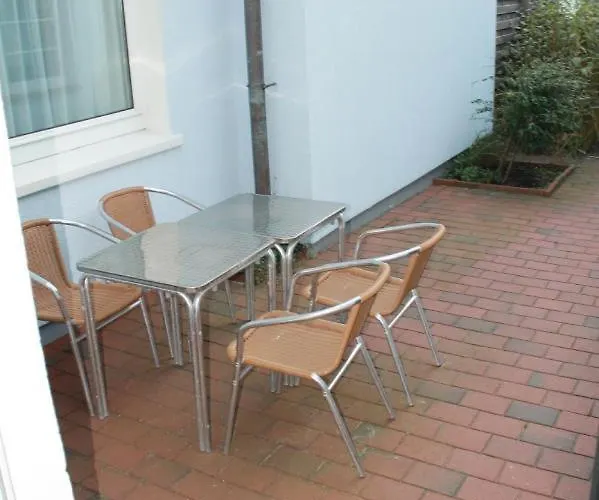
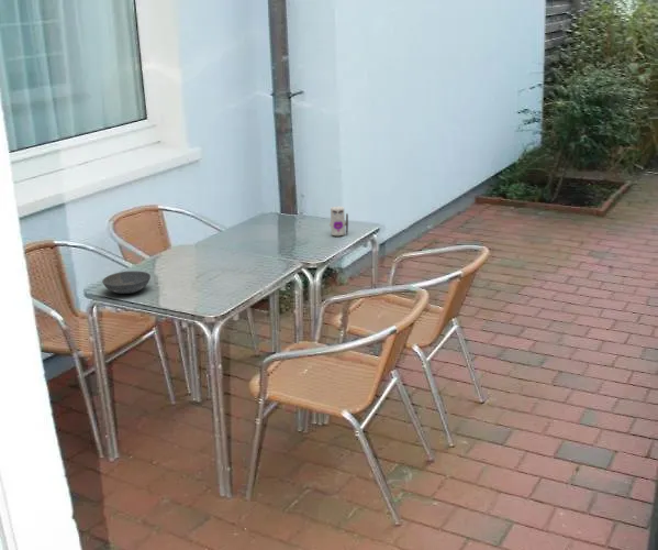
+ bowl [101,271,152,295]
+ toy [328,206,349,237]
